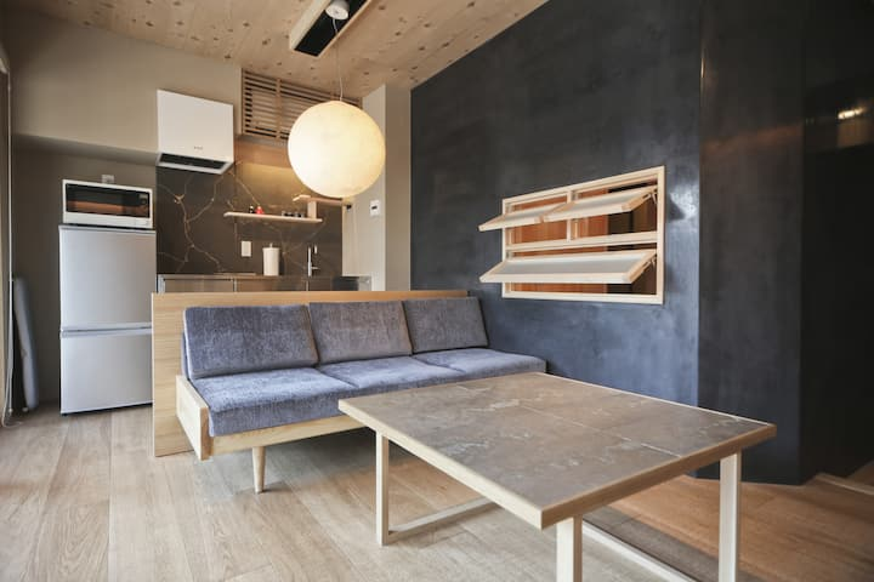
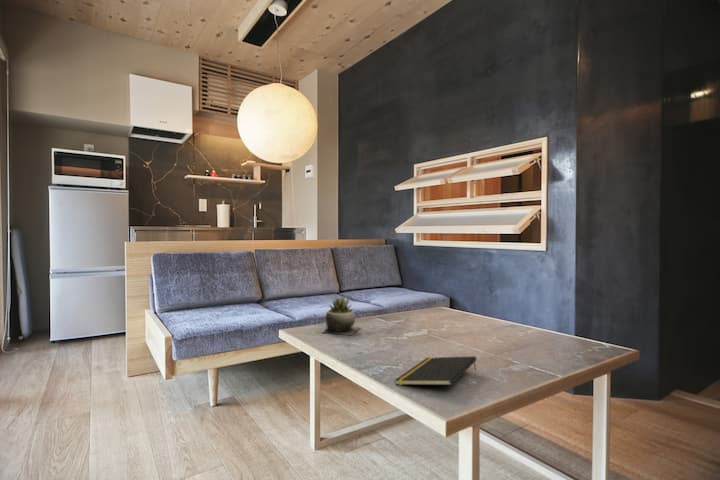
+ notepad [394,355,477,386]
+ succulent plant [321,296,361,336]
